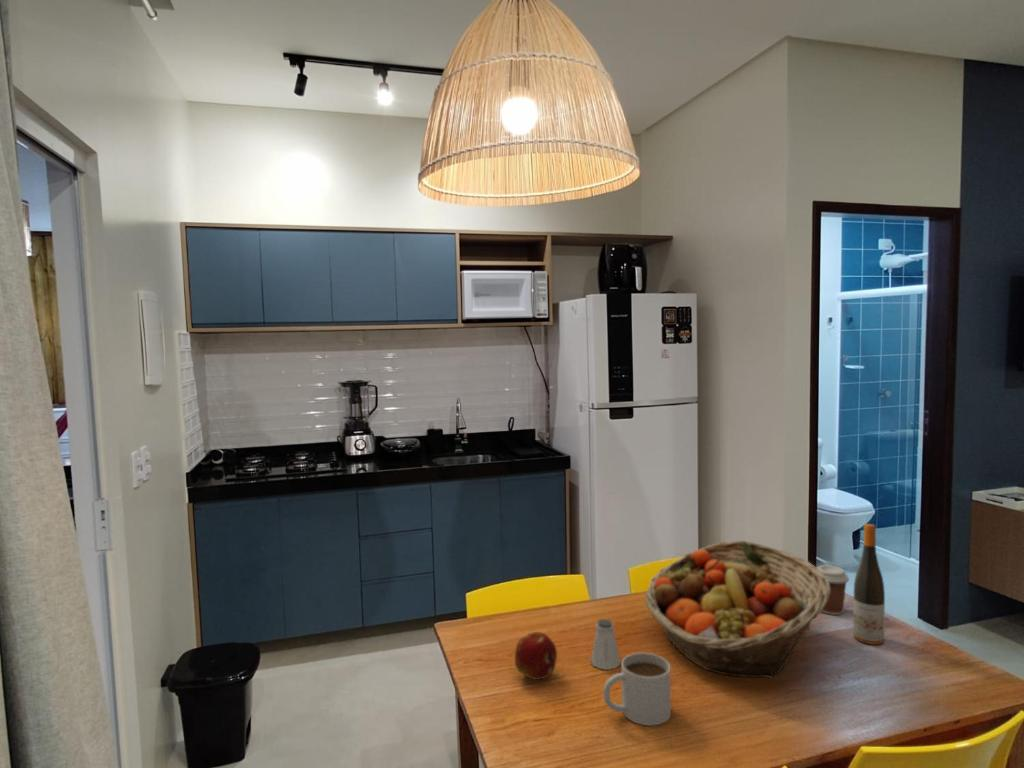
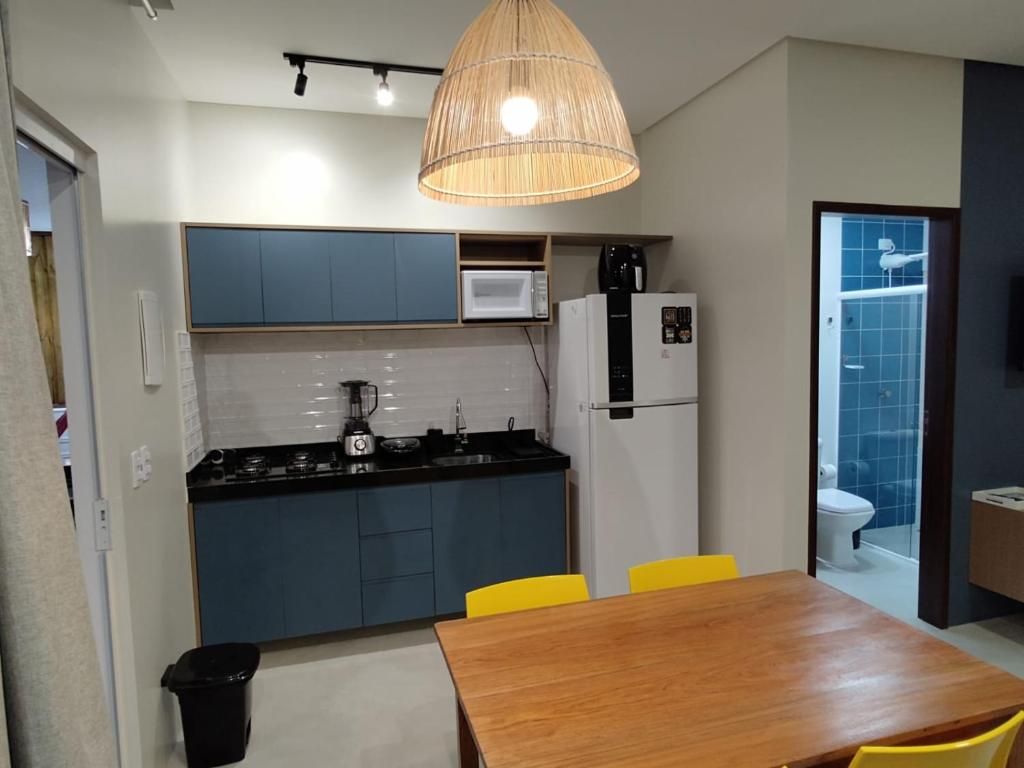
- saltshaker [590,618,621,671]
- coffee cup [816,564,850,616]
- fruit [514,631,558,681]
- mug [602,652,672,727]
- fruit basket [644,539,830,679]
- wine bottle [852,523,886,646]
